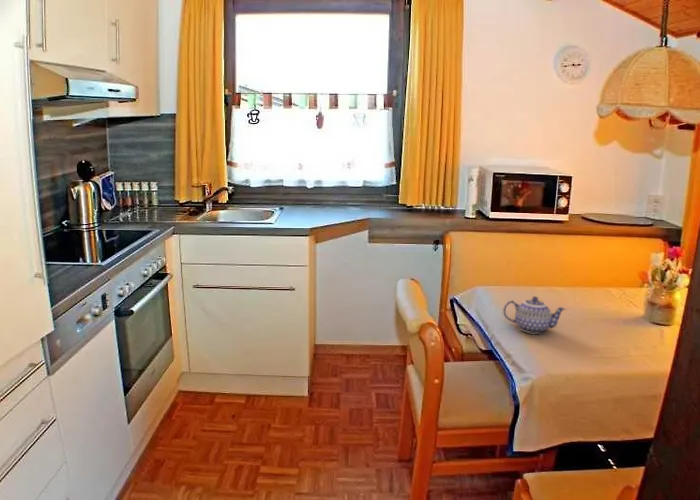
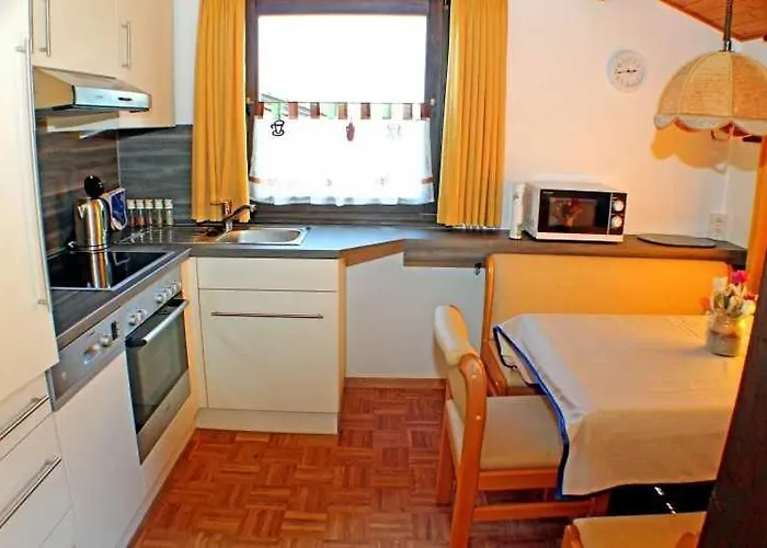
- teapot [502,296,567,335]
